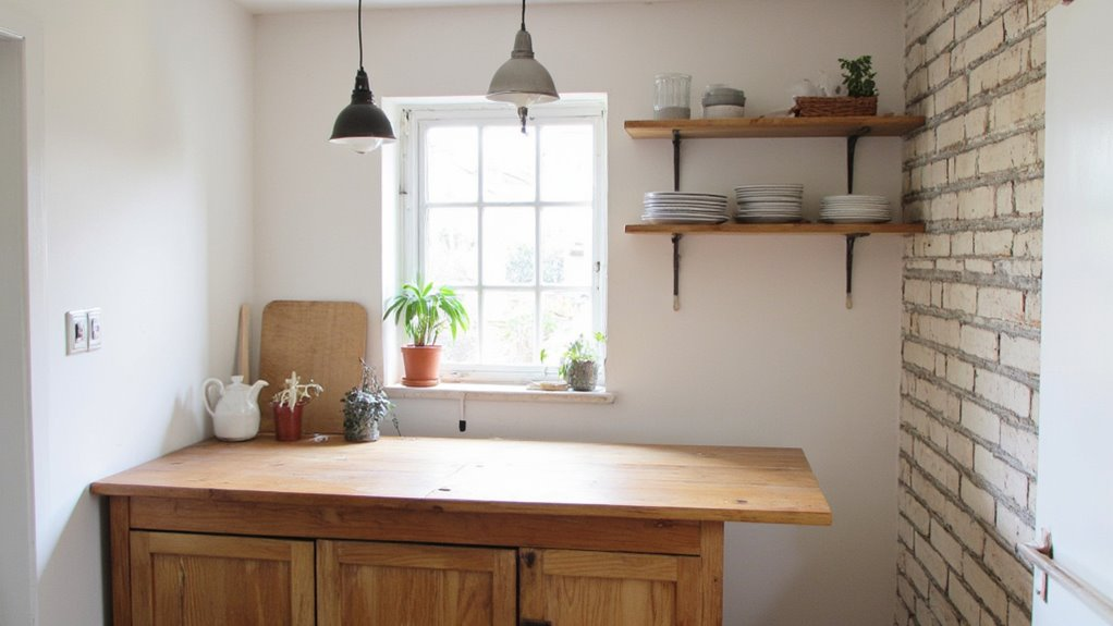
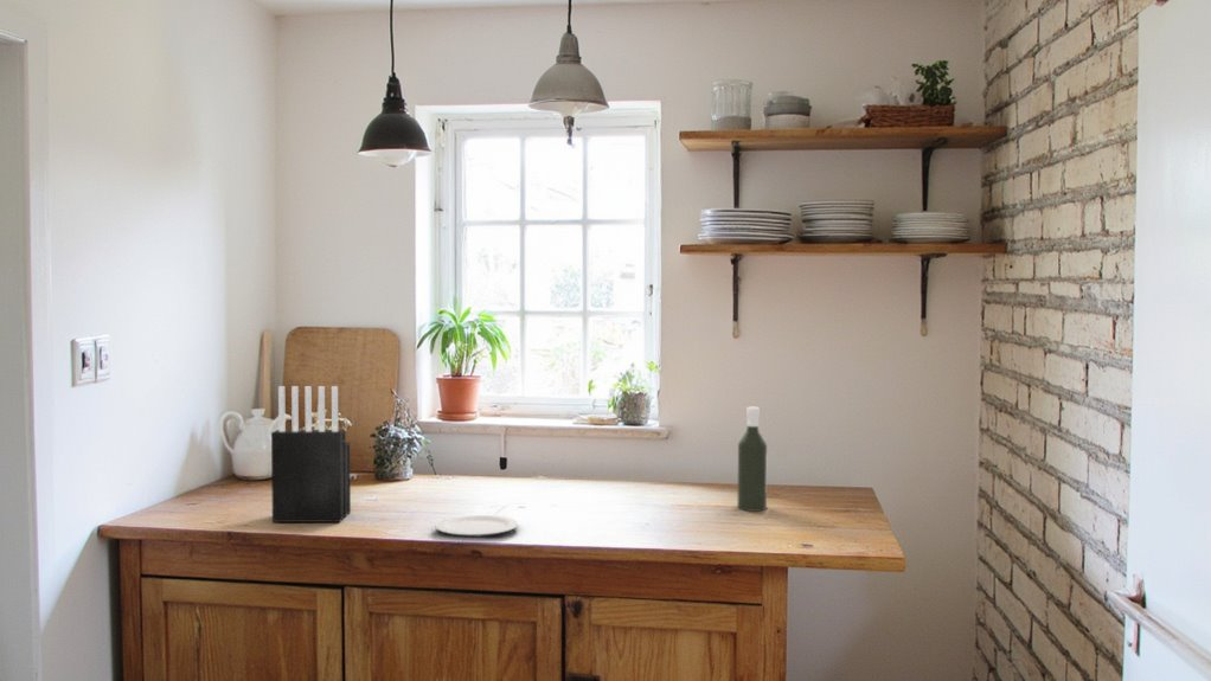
+ bottle [736,406,768,513]
+ knife block [270,385,352,523]
+ plate [434,514,520,539]
